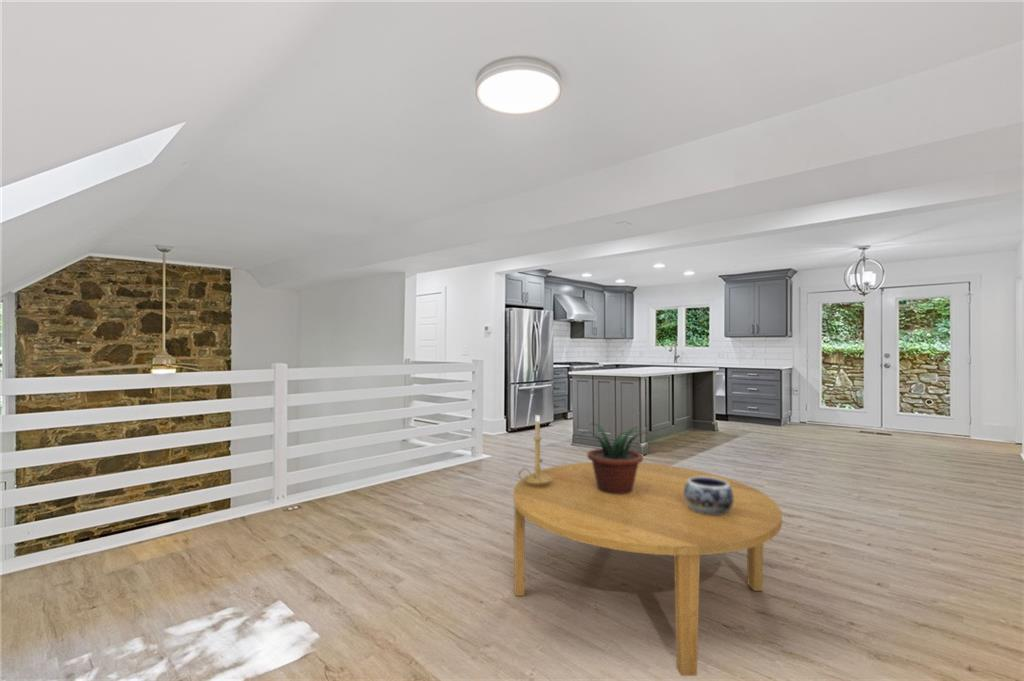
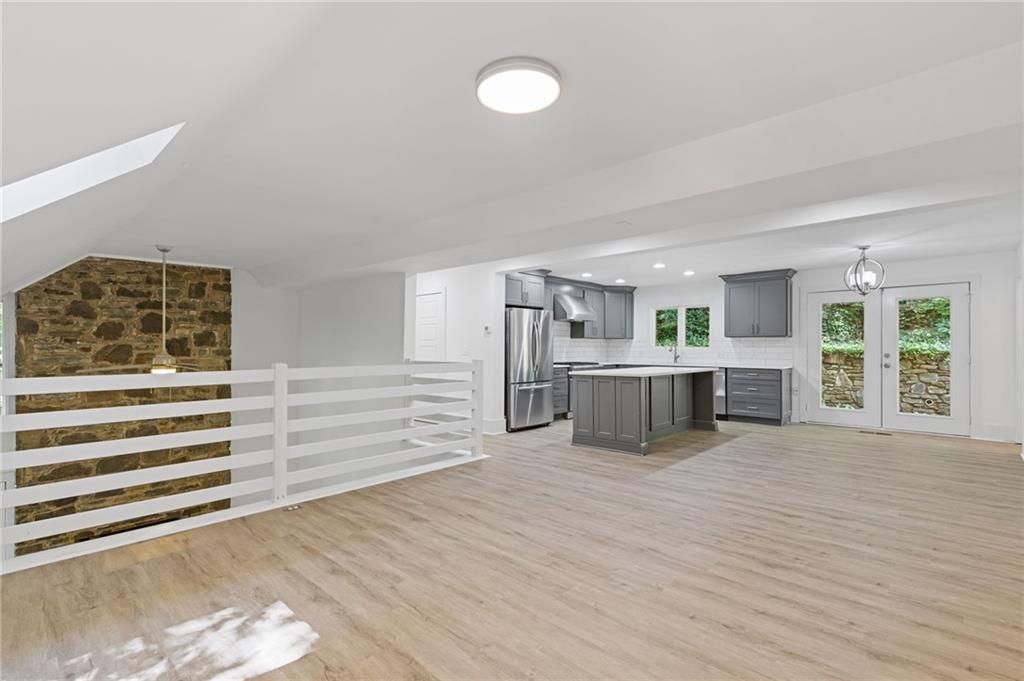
- dining table [512,461,783,677]
- potted plant [580,422,650,495]
- decorative bowl [684,477,734,515]
- candle holder [517,414,552,486]
